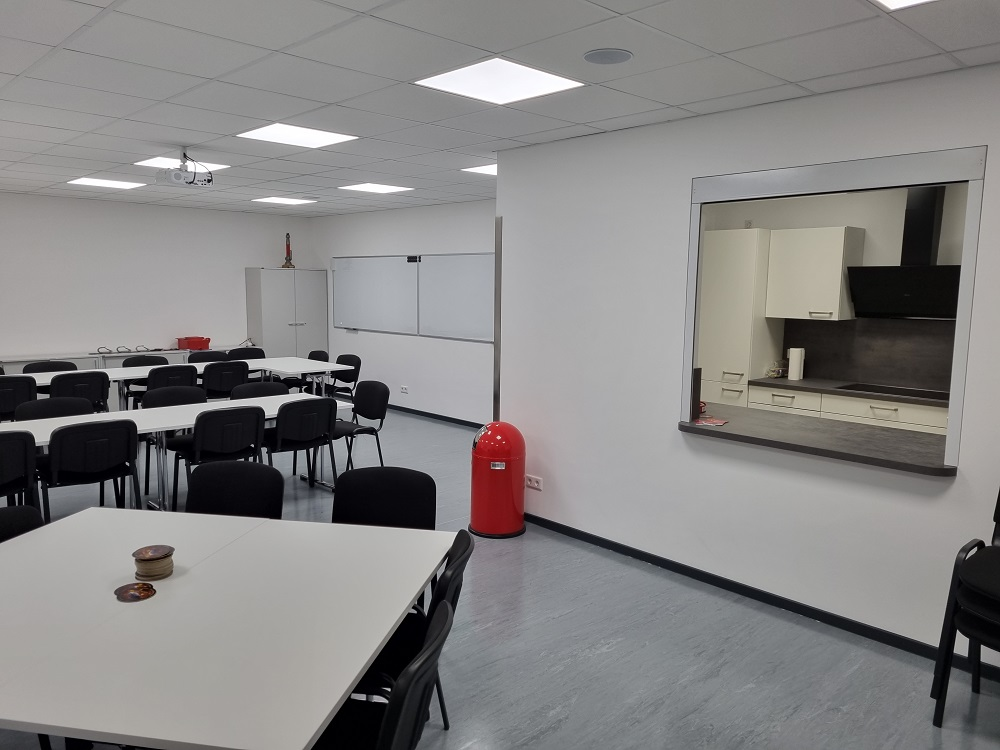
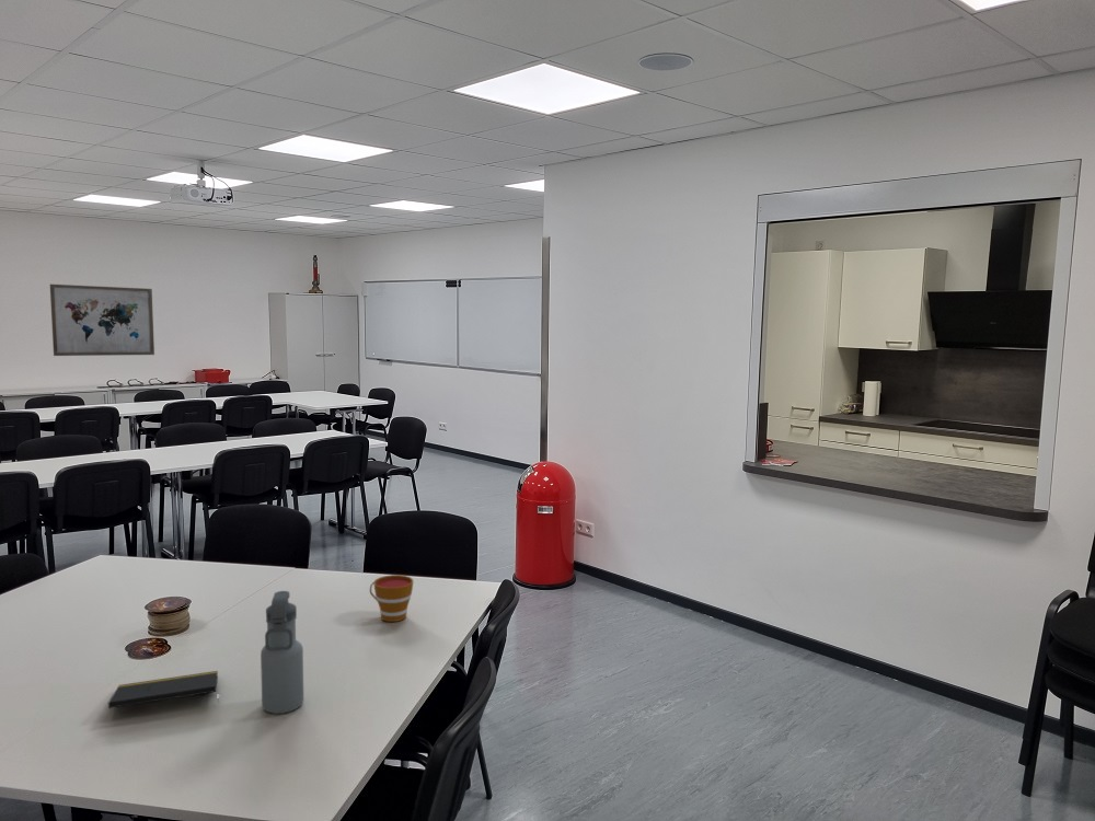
+ wall art [49,284,155,357]
+ water bottle [260,590,304,715]
+ notepad [107,670,220,709]
+ cup [369,574,415,623]
